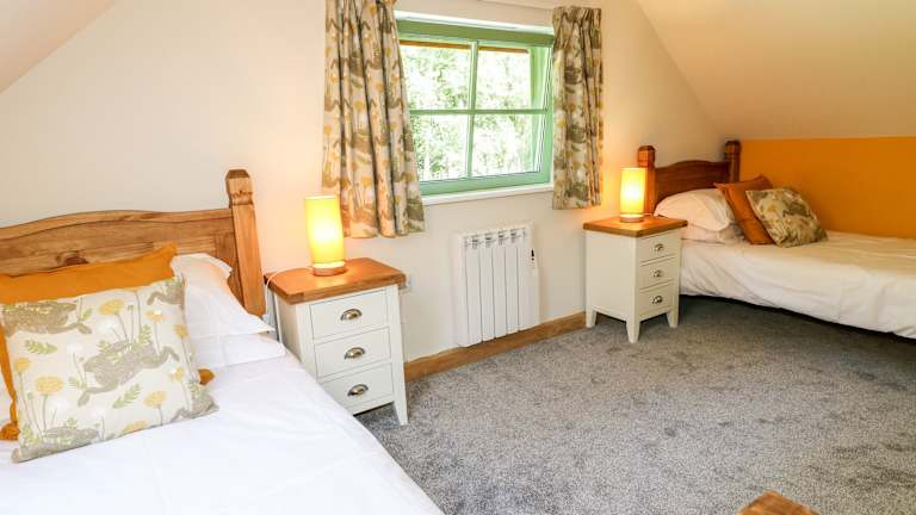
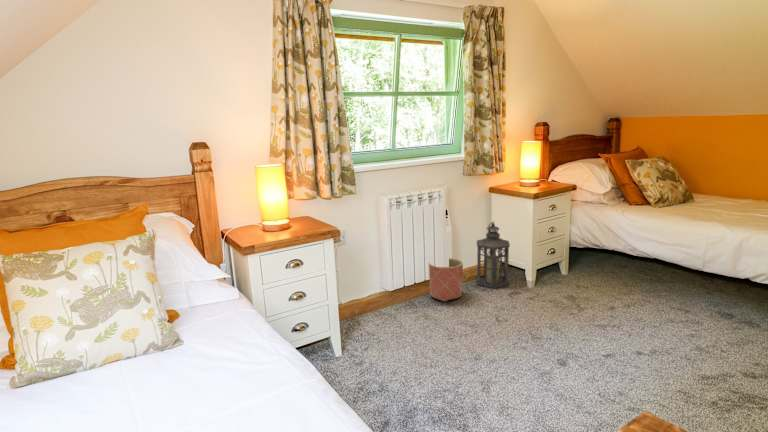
+ planter [428,257,464,302]
+ lantern [475,220,511,289]
